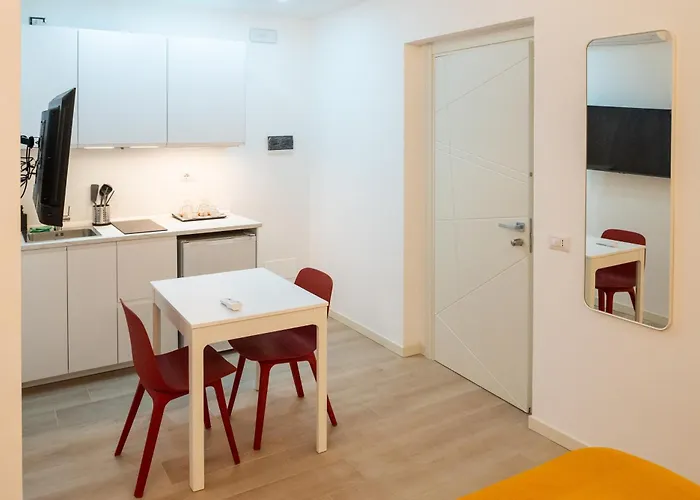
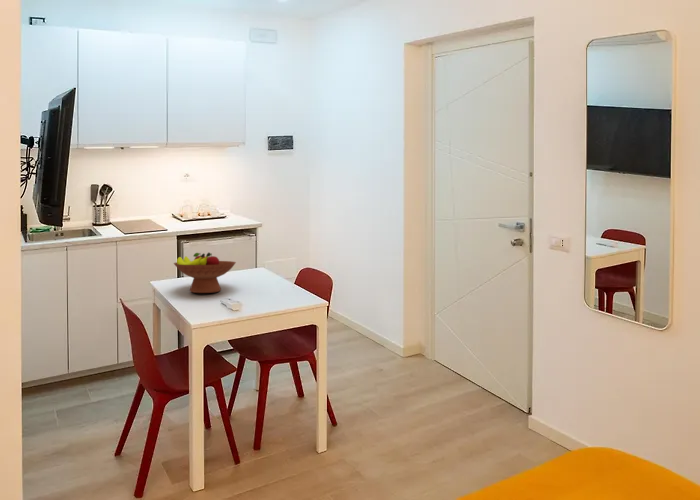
+ fruit bowl [173,252,237,294]
